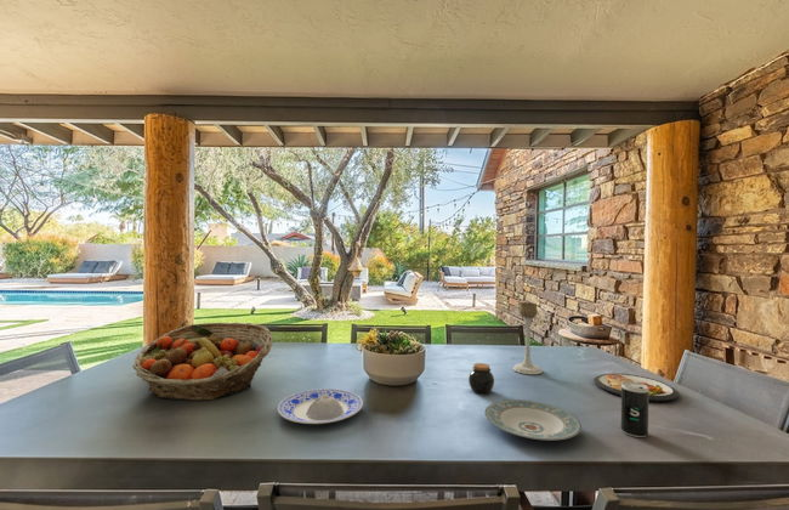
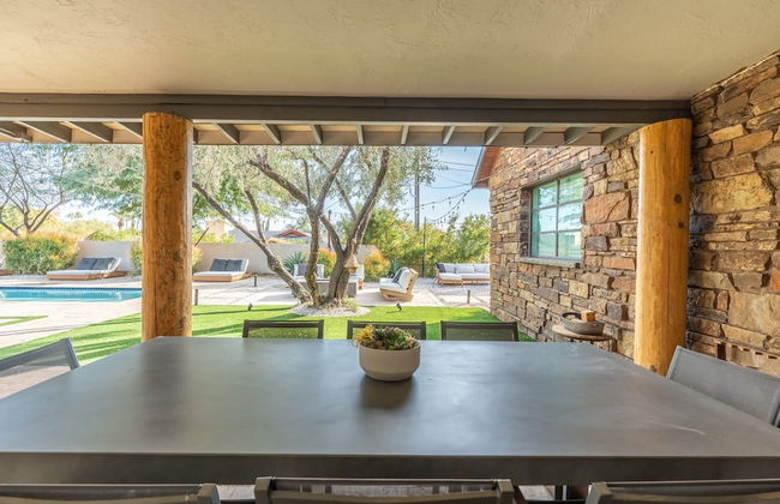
- dish [594,373,680,402]
- jar [467,362,495,396]
- fruit basket [131,322,274,402]
- plate [277,387,364,425]
- plate [483,398,583,441]
- candle holder [512,301,544,375]
- beverage can [620,381,649,438]
